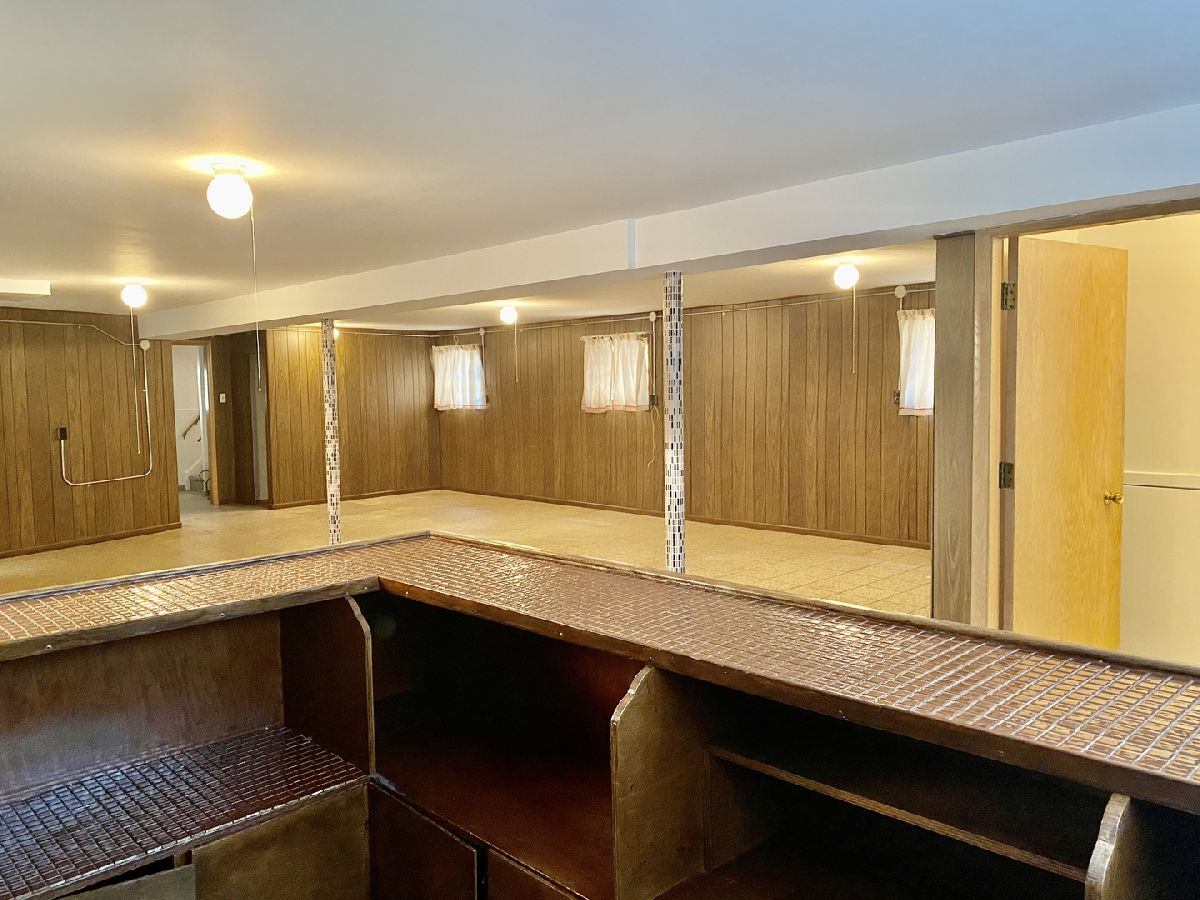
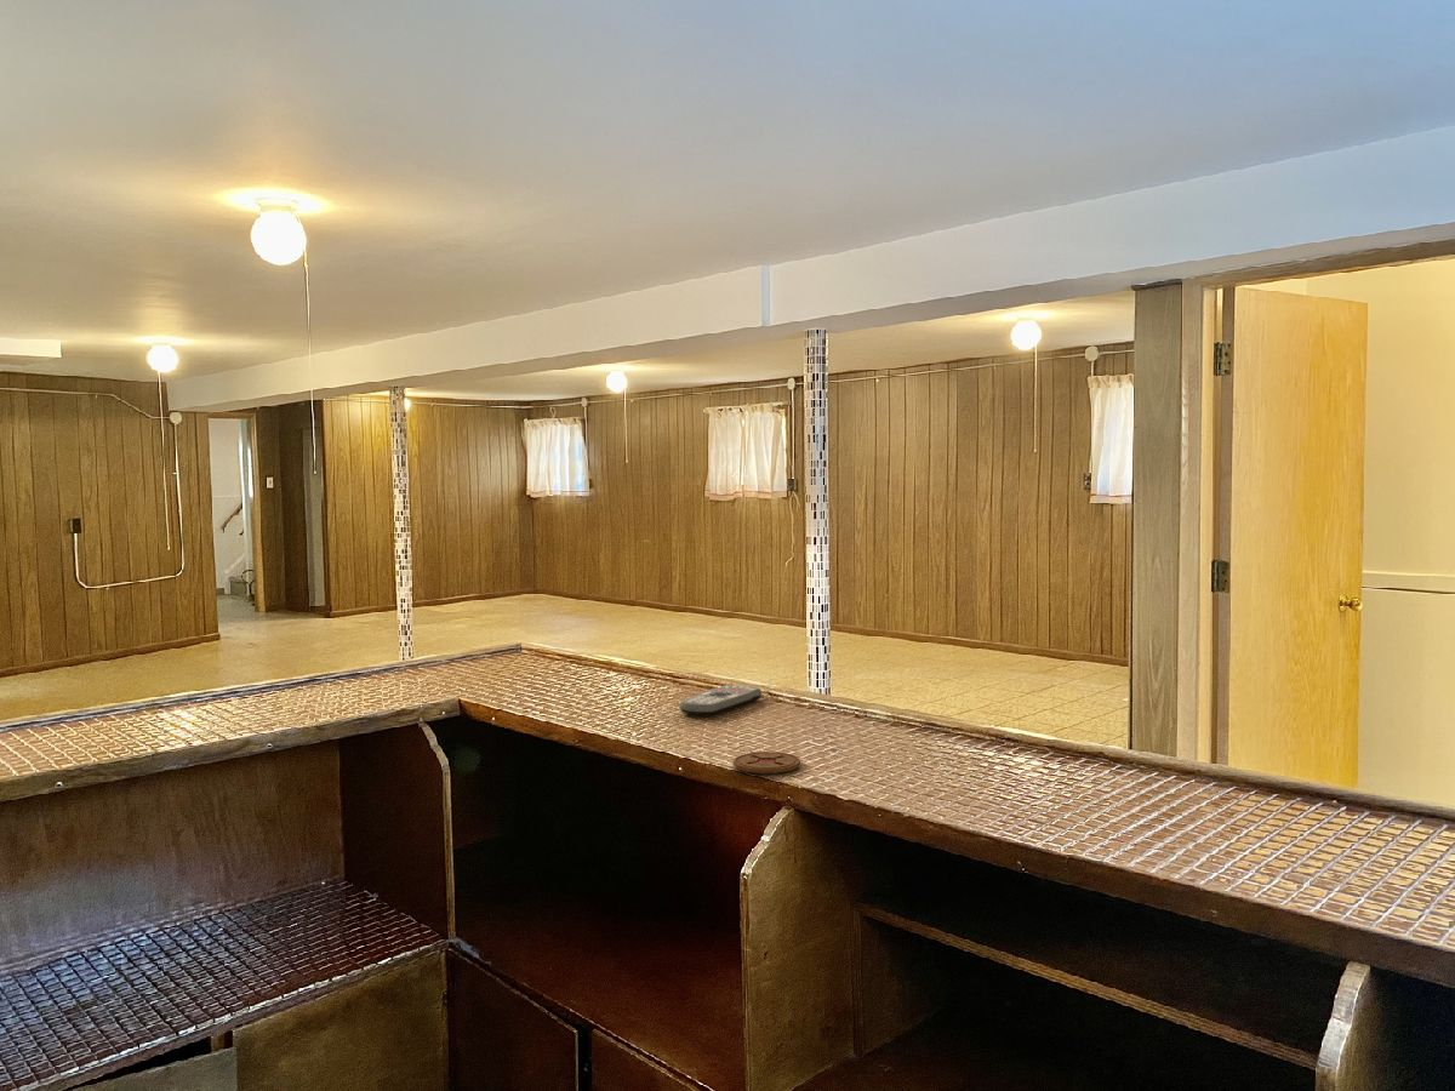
+ coaster [732,750,801,775]
+ remote control [678,684,763,716]
